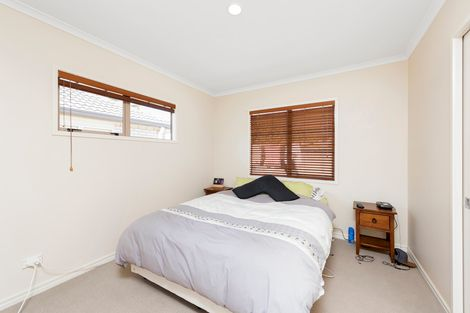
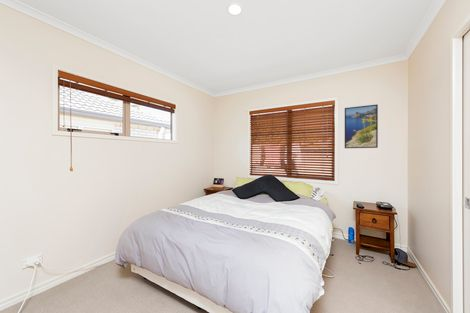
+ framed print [344,103,379,149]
